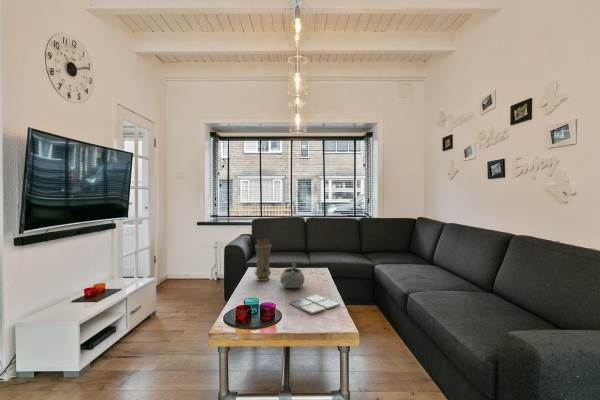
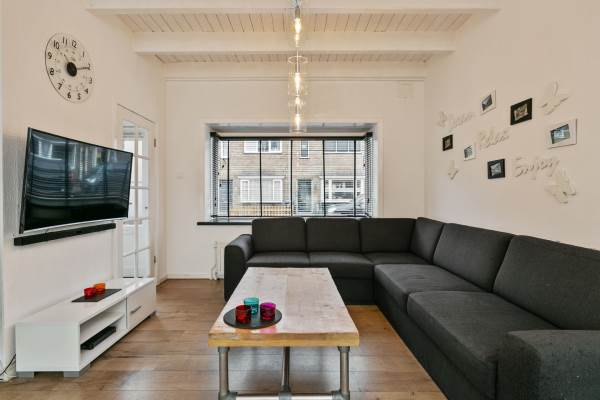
- vase [254,239,273,282]
- drink coaster [288,294,341,315]
- decorative bowl [279,262,306,289]
